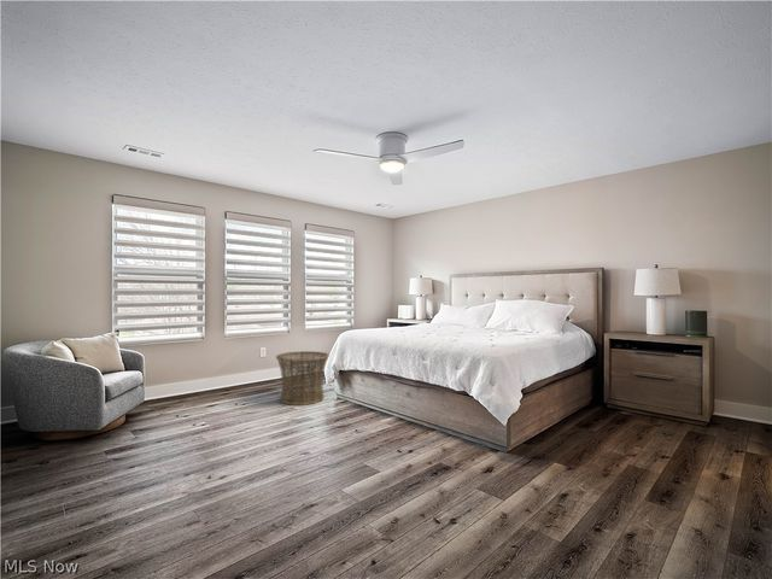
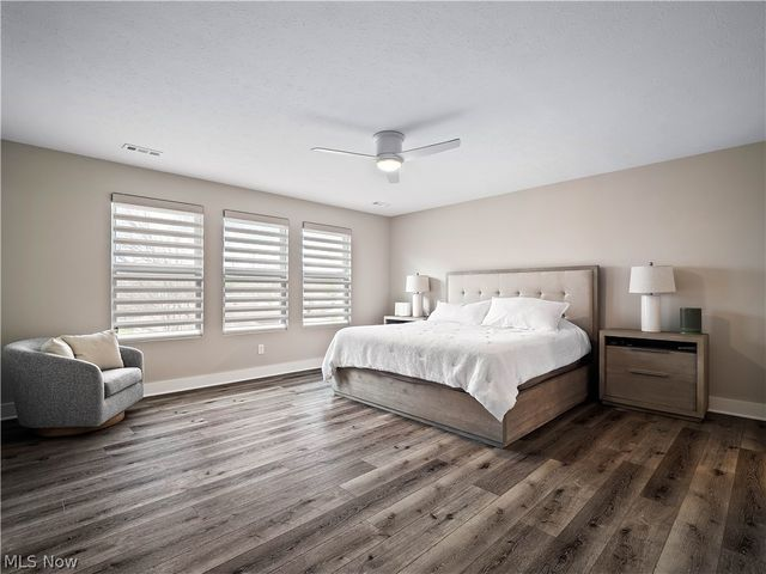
- basket [275,350,329,407]
